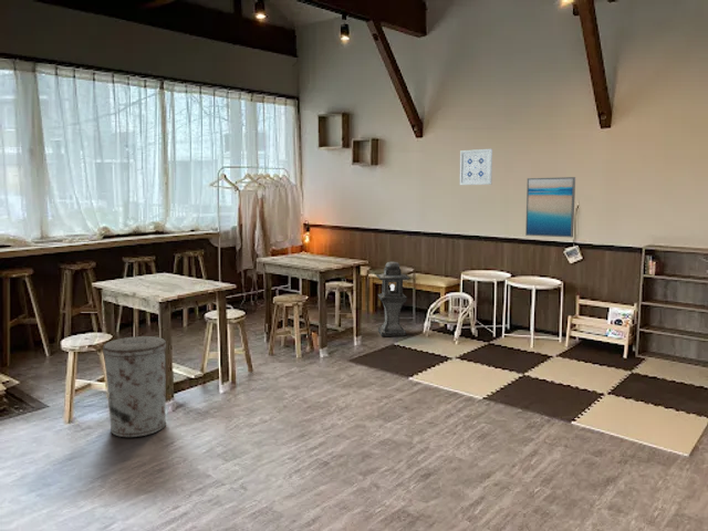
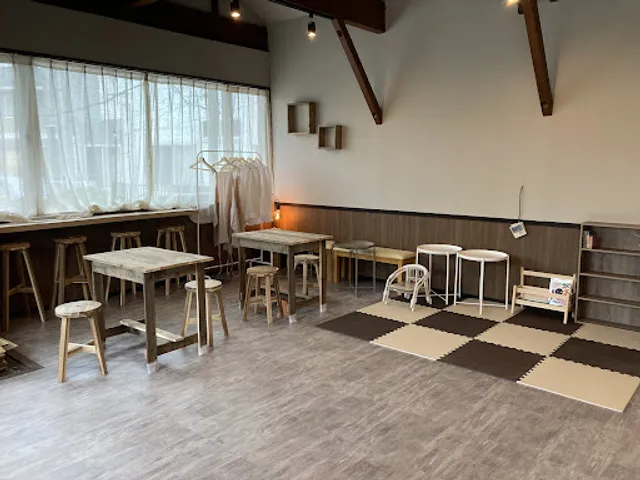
- trash can [102,335,167,438]
- wall art [459,148,493,186]
- lantern [374,261,412,337]
- wall art [524,176,576,239]
